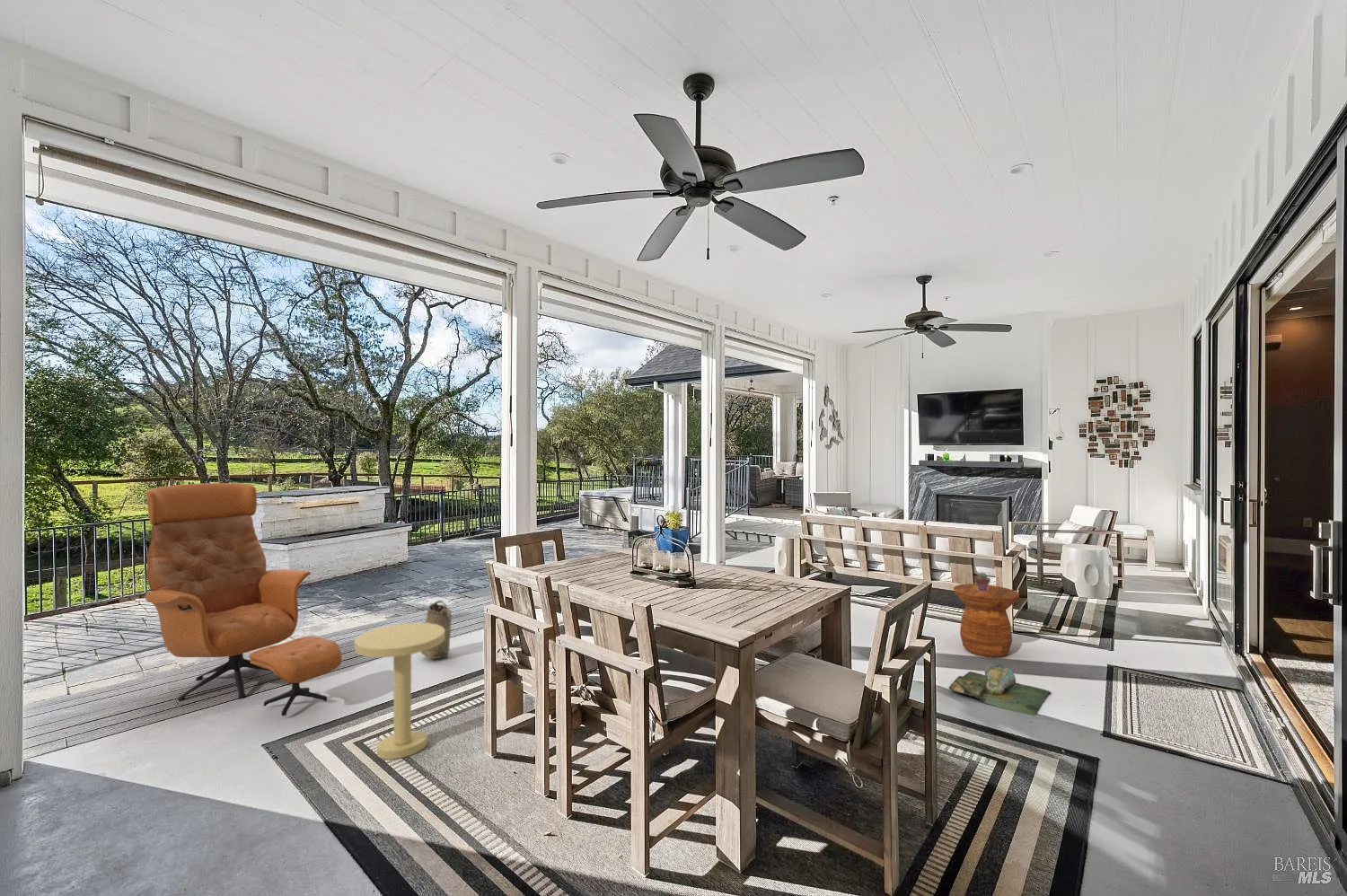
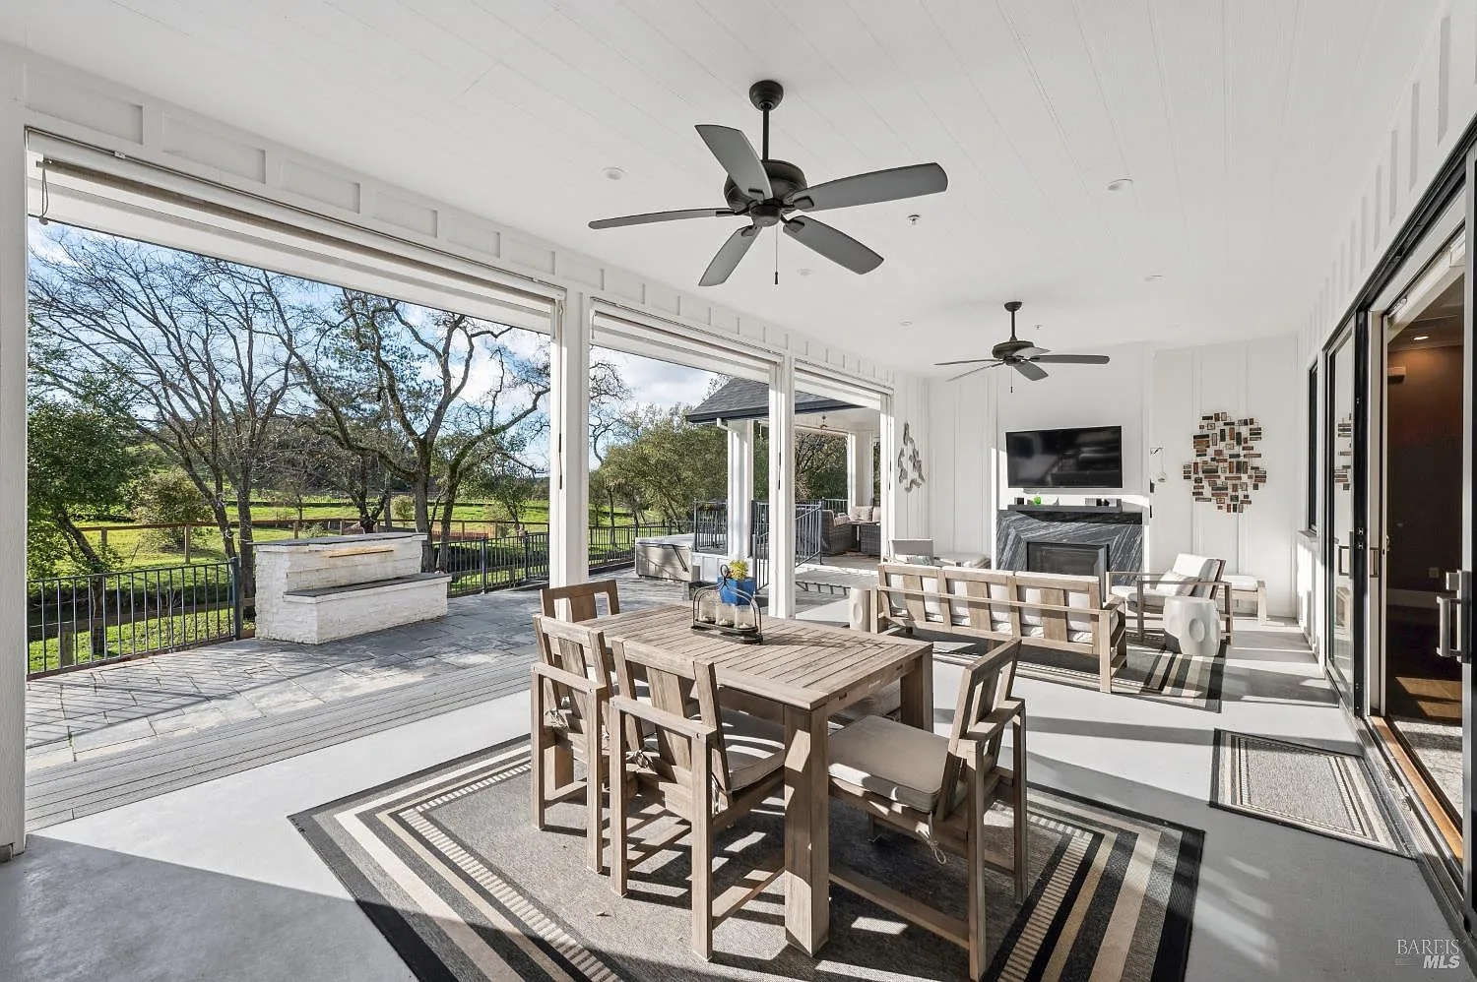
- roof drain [948,663,1052,716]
- side table [354,622,445,760]
- lounge chair [144,482,343,716]
- potted succulent [974,571,991,592]
- basket [420,600,453,660]
- side table [953,583,1020,658]
